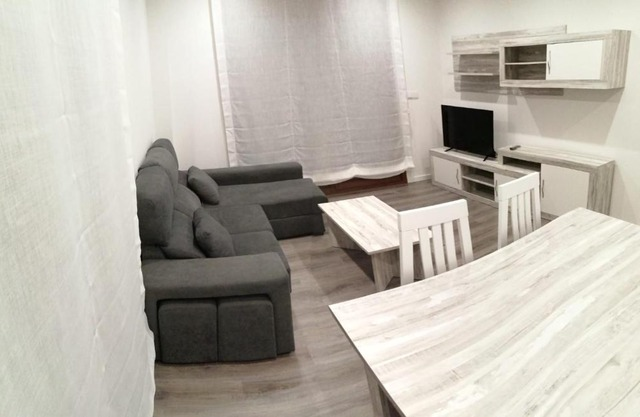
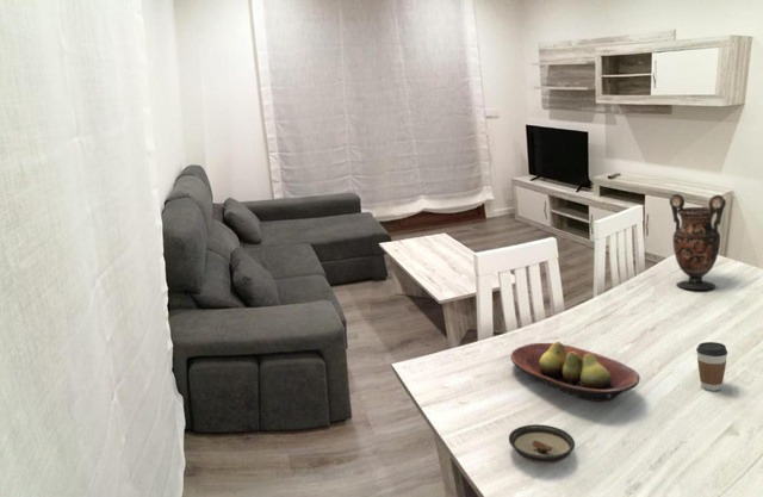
+ vase [669,193,727,291]
+ saucer [508,423,576,465]
+ fruit bowl [509,341,641,403]
+ coffee cup [695,341,728,392]
